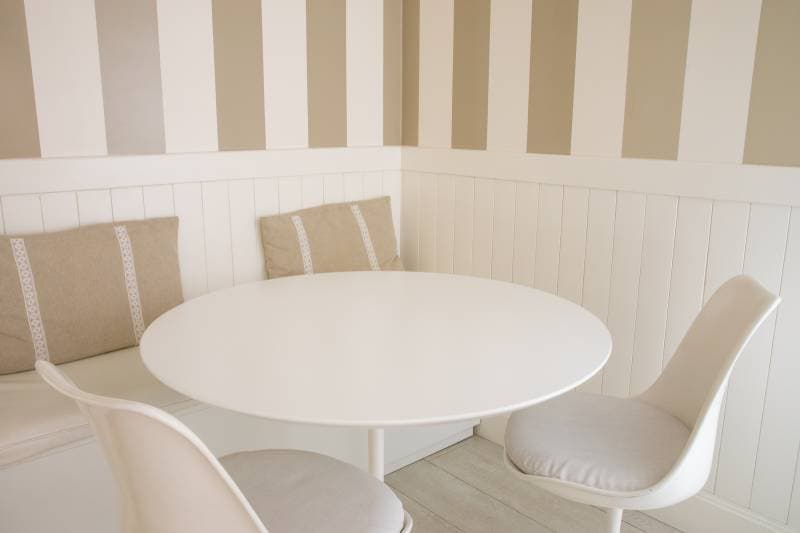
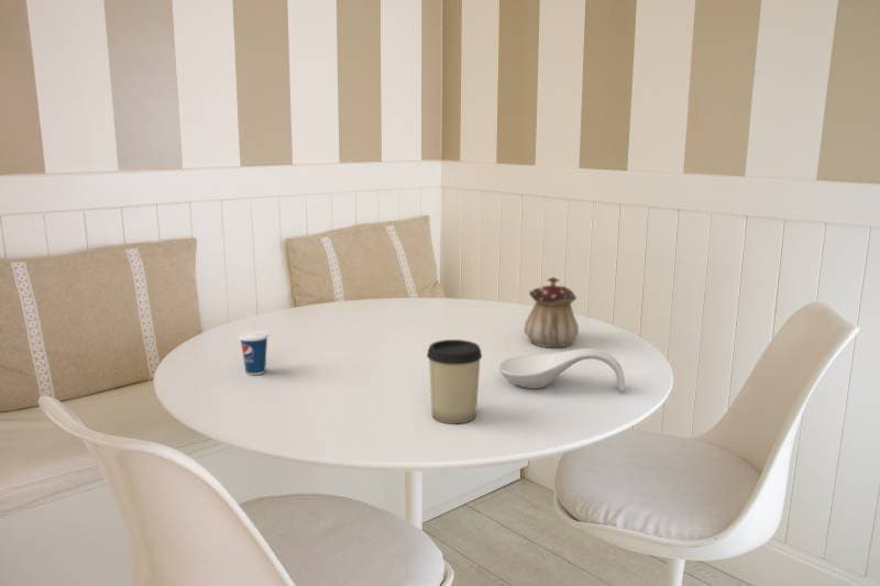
+ cup [238,311,270,376]
+ spoon rest [497,347,627,392]
+ cup [426,339,483,424]
+ teapot [522,276,580,349]
